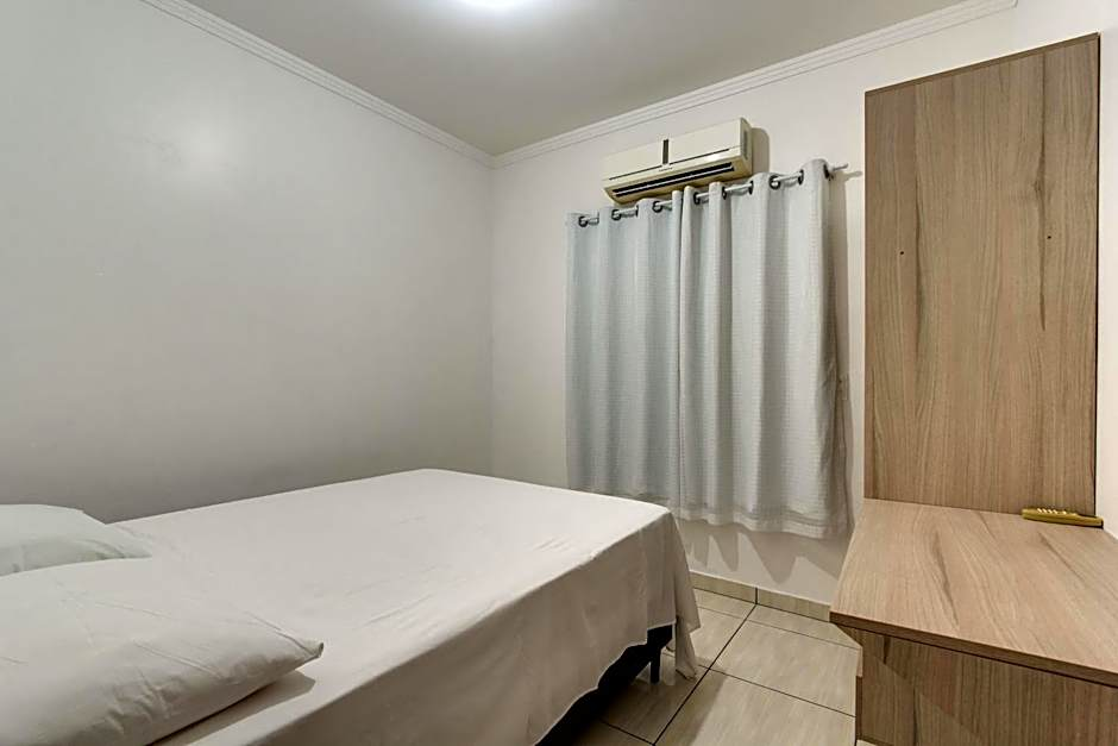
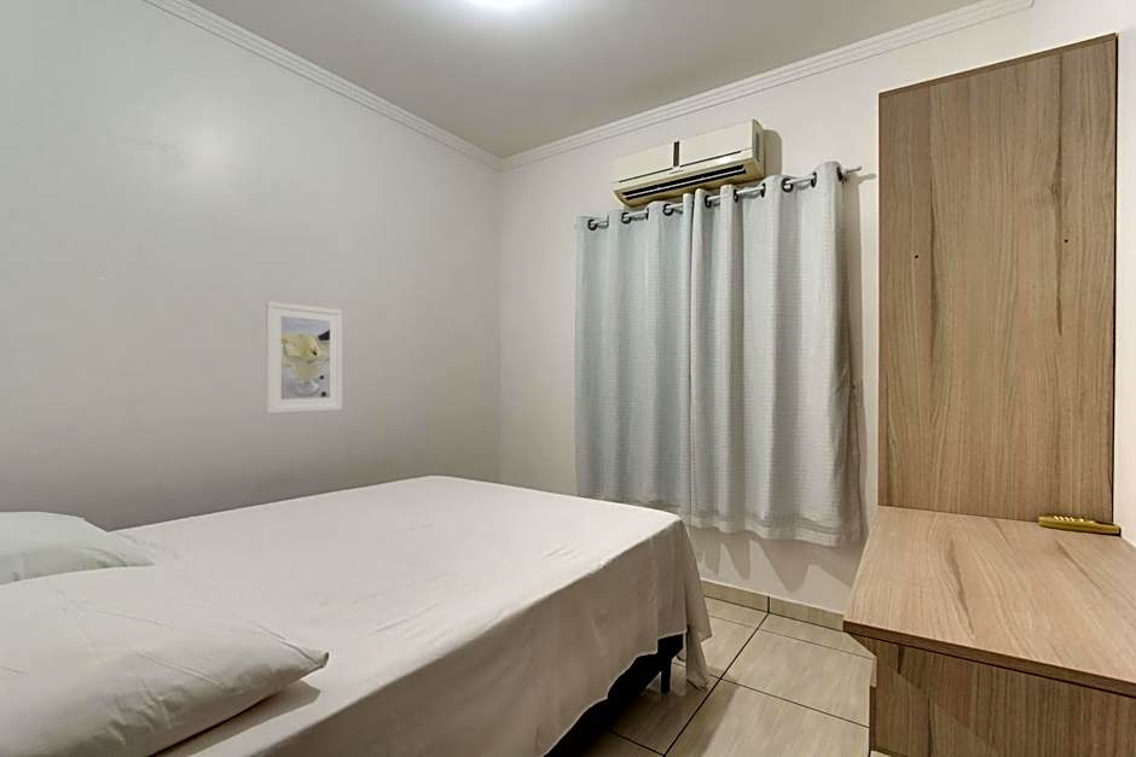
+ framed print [265,301,343,414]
